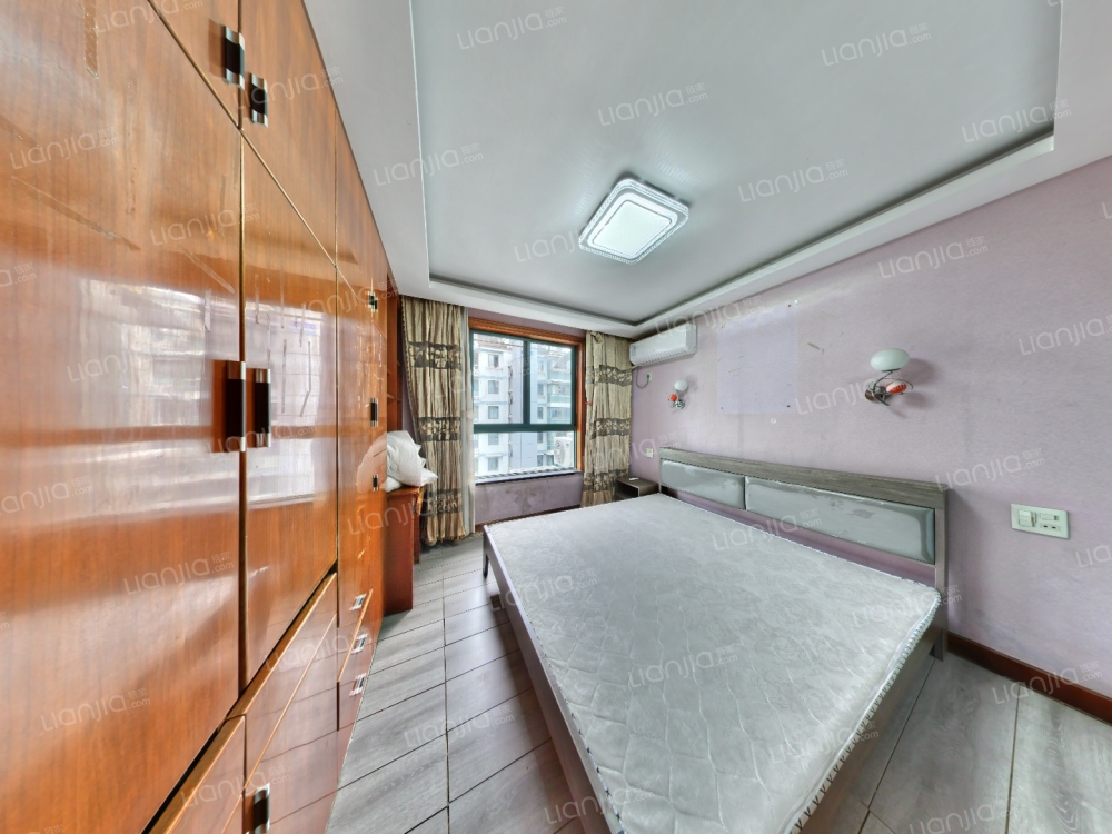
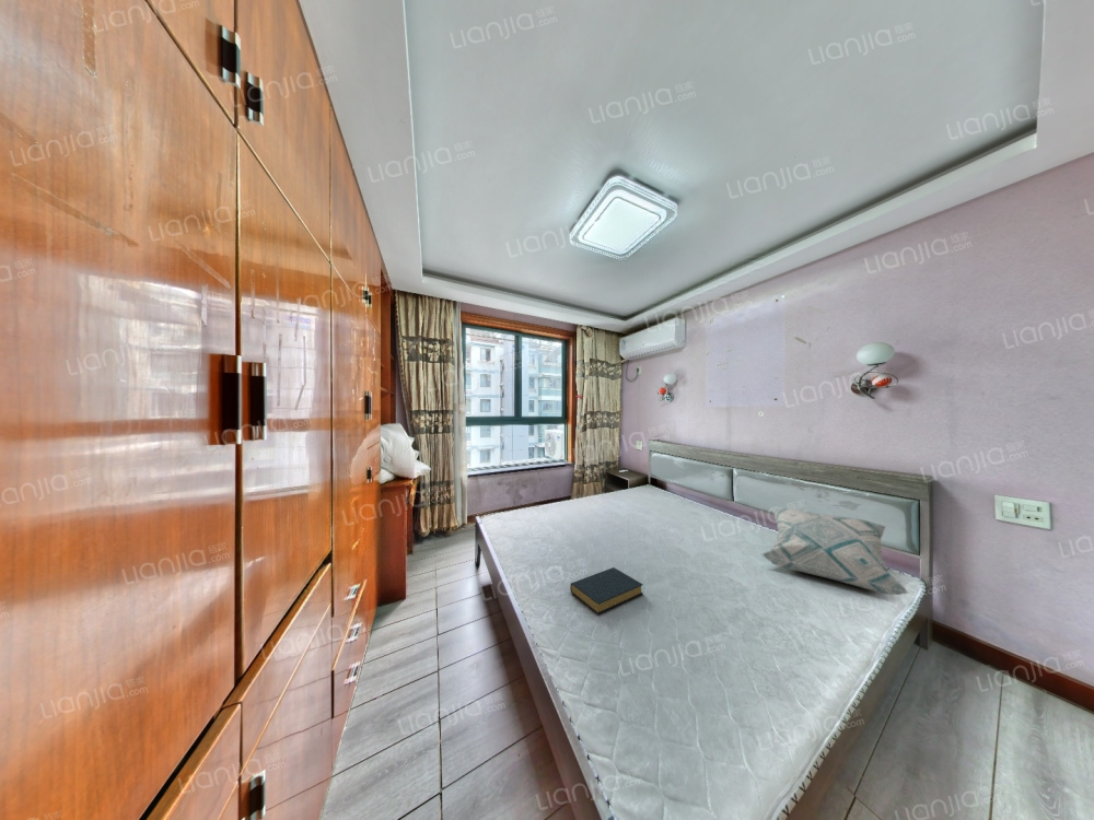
+ hardback book [569,566,644,616]
+ decorative pillow [761,507,911,596]
